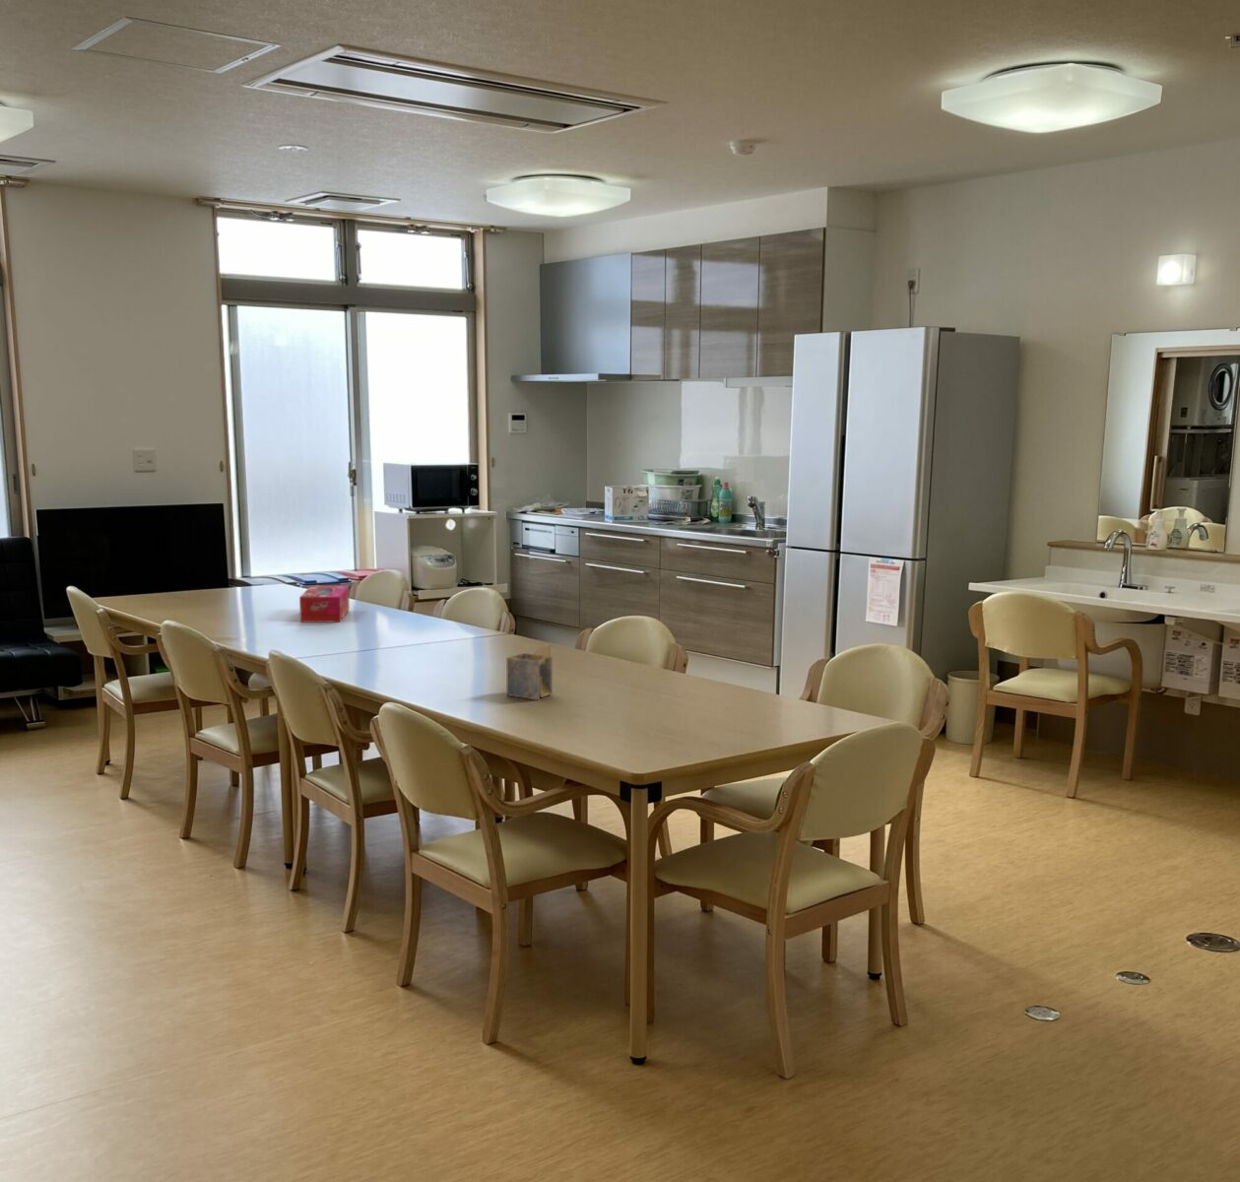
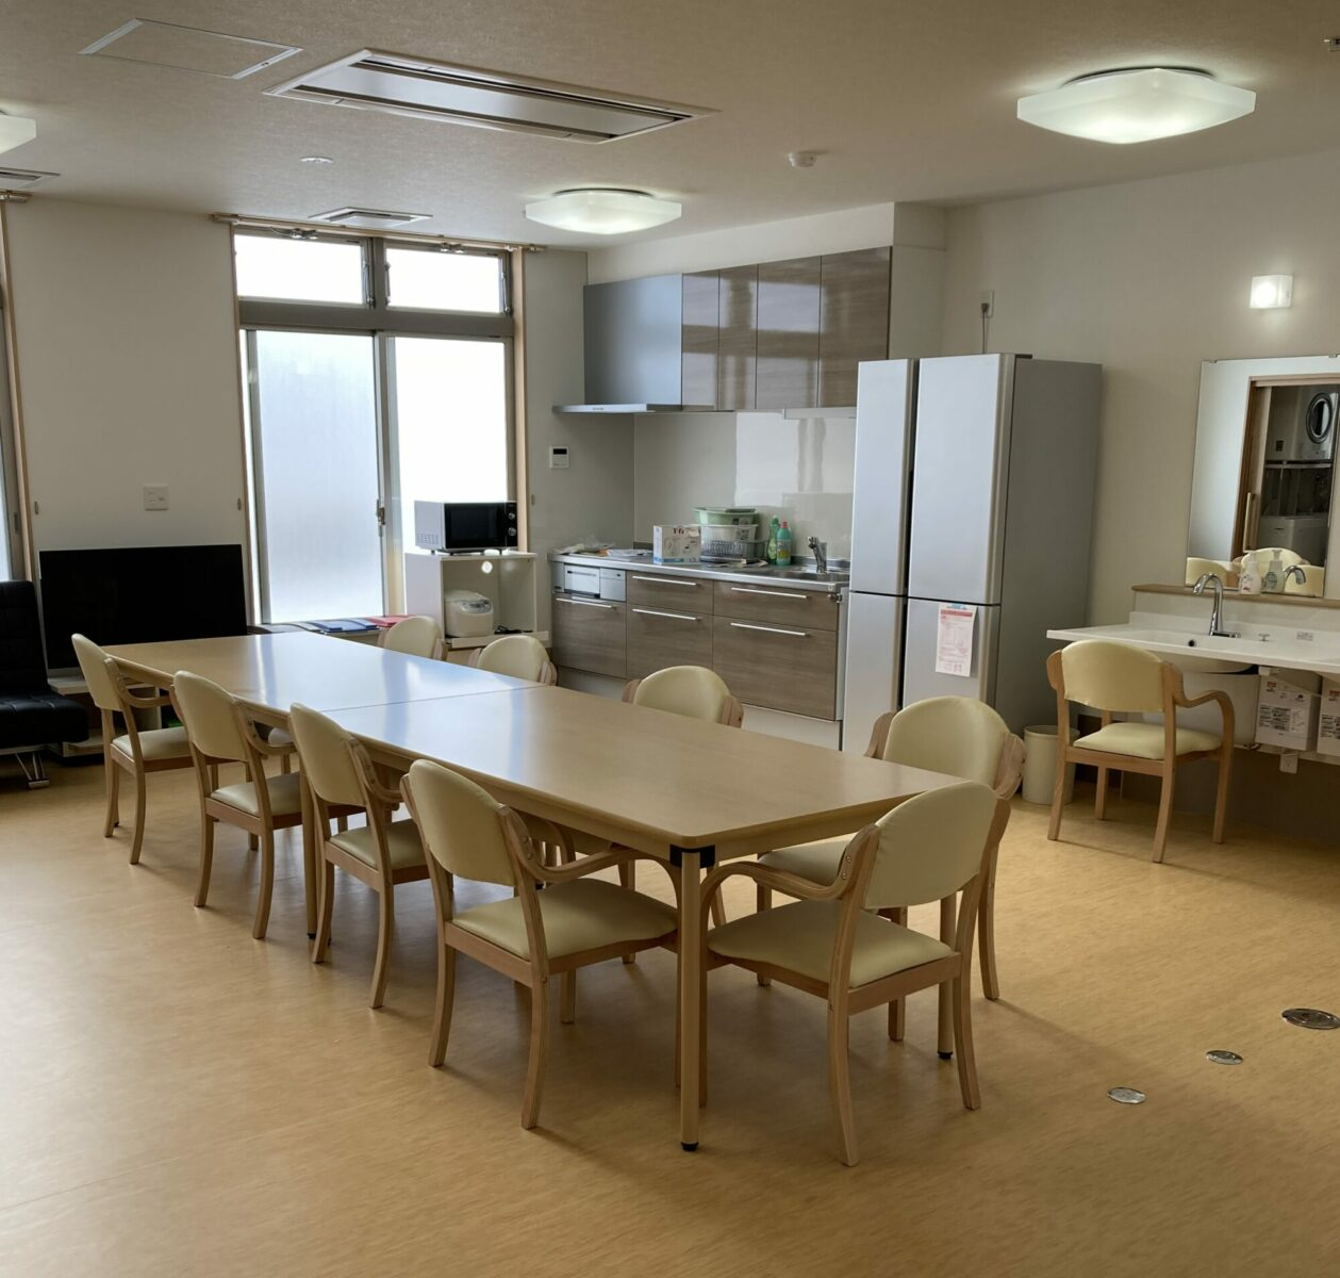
- tissue box [299,585,351,623]
- napkin holder [506,642,554,702]
